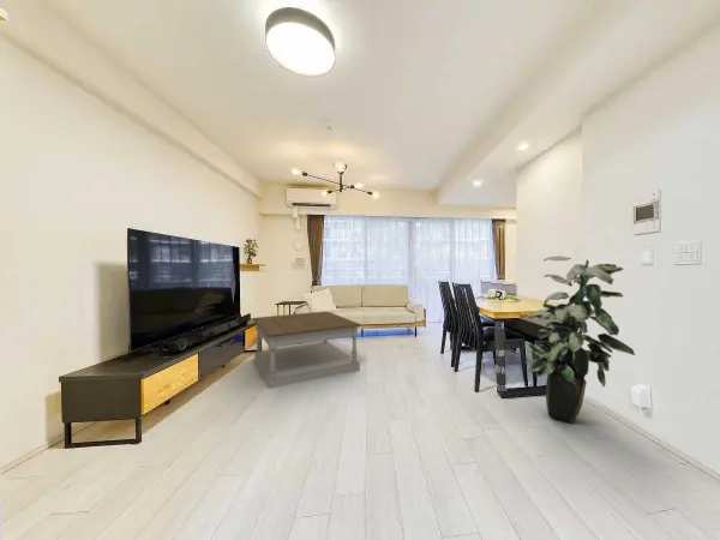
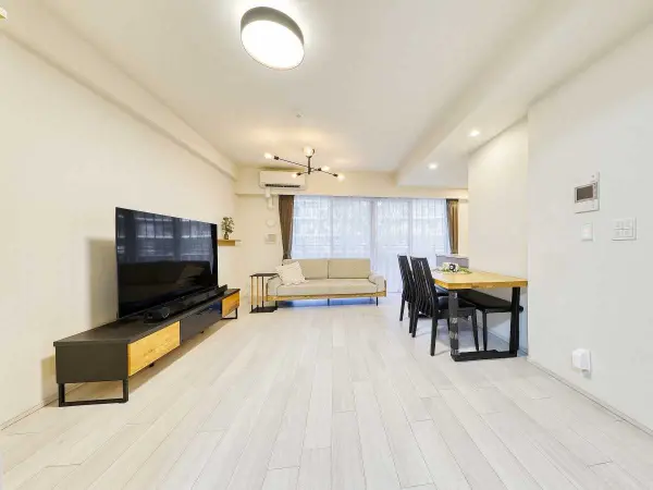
- indoor plant [526,254,636,425]
- coffee table [252,310,361,390]
